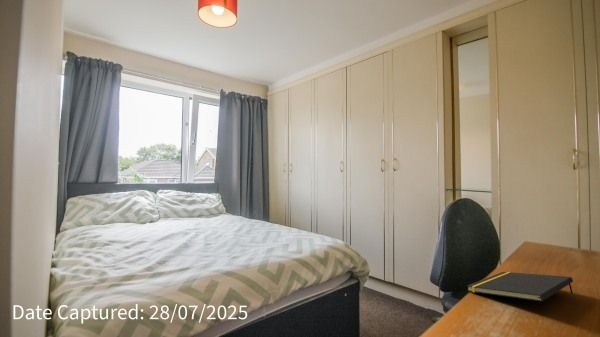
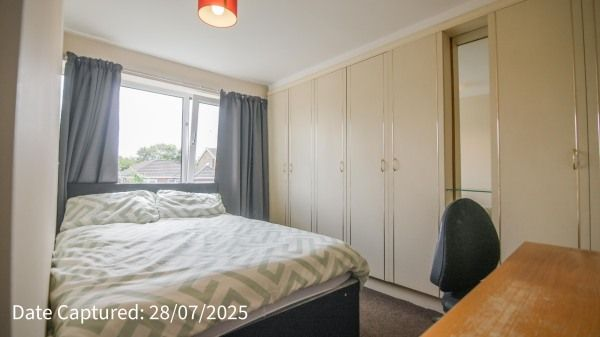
- notepad [466,271,574,302]
